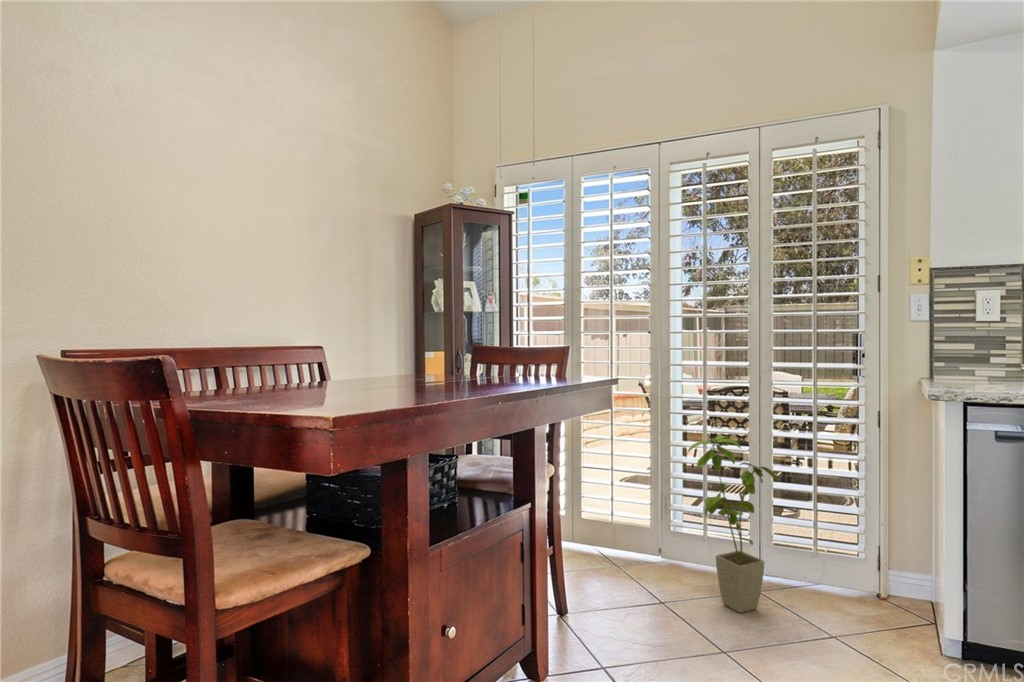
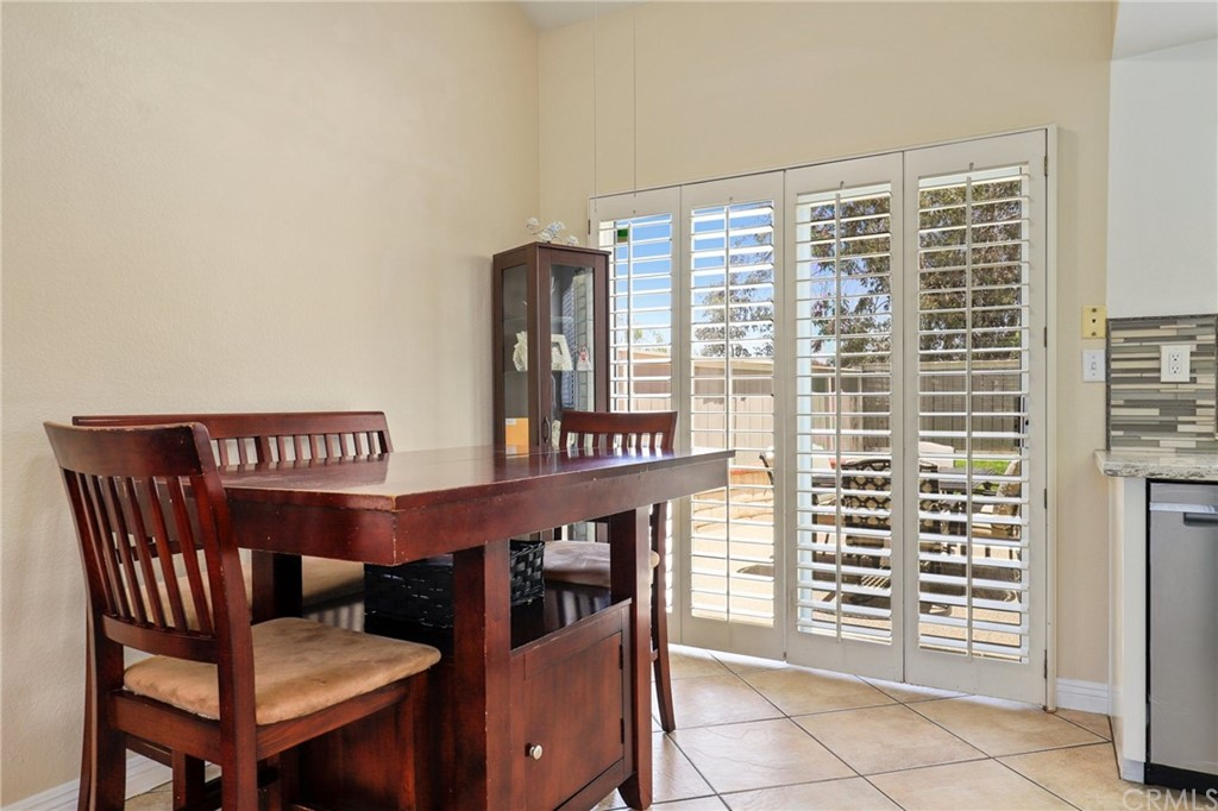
- house plant [684,435,778,614]
